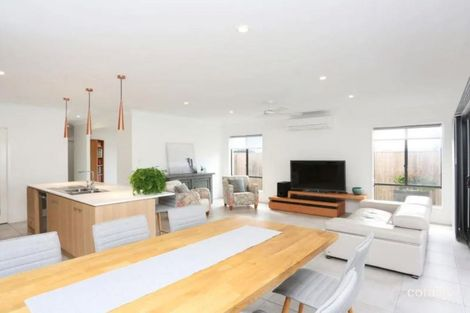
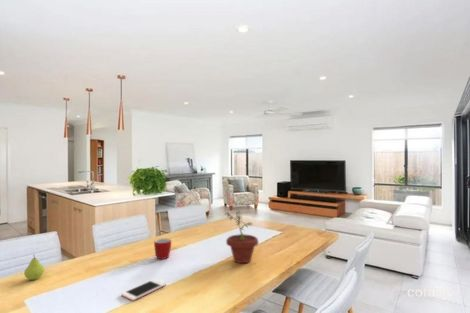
+ cell phone [121,278,167,302]
+ fruit [23,255,45,281]
+ potted plant [224,209,259,264]
+ mug [153,237,172,260]
